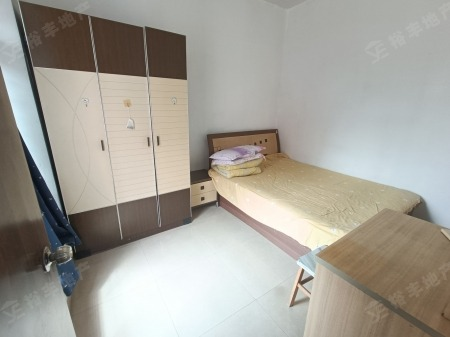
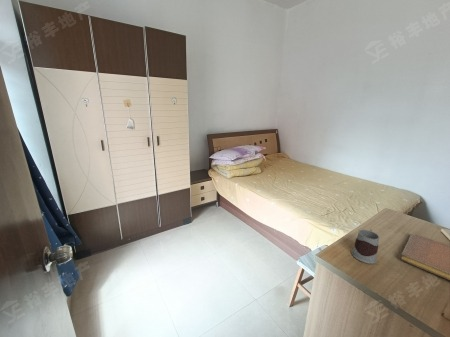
+ mug [350,228,380,265]
+ notebook [399,232,450,281]
